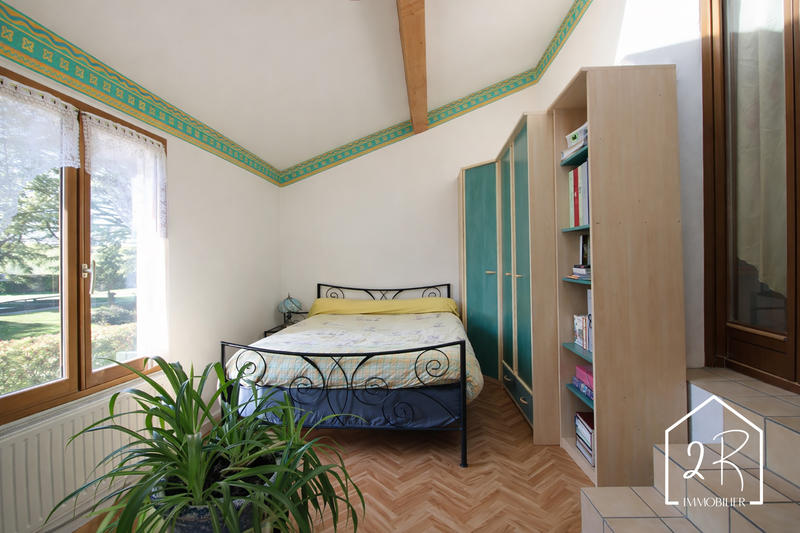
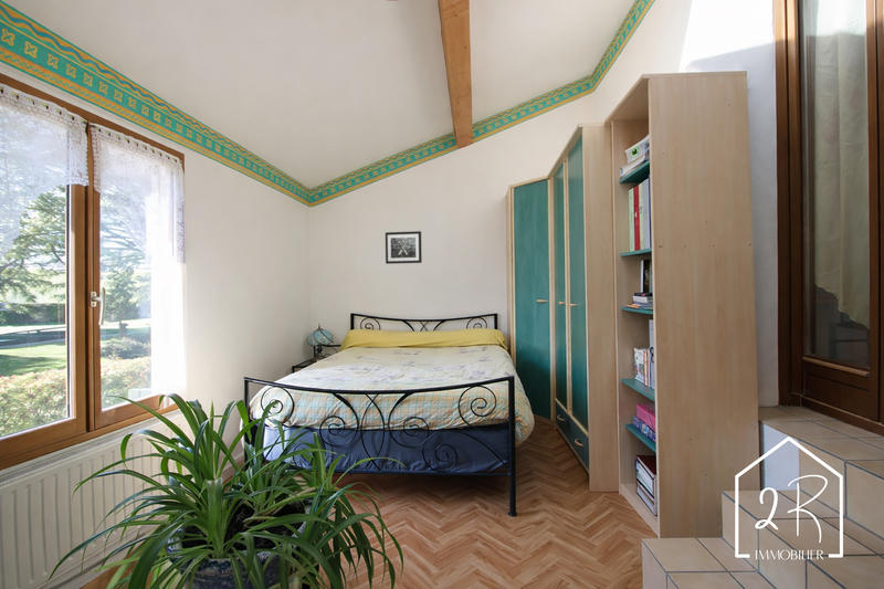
+ wall art [385,230,423,265]
